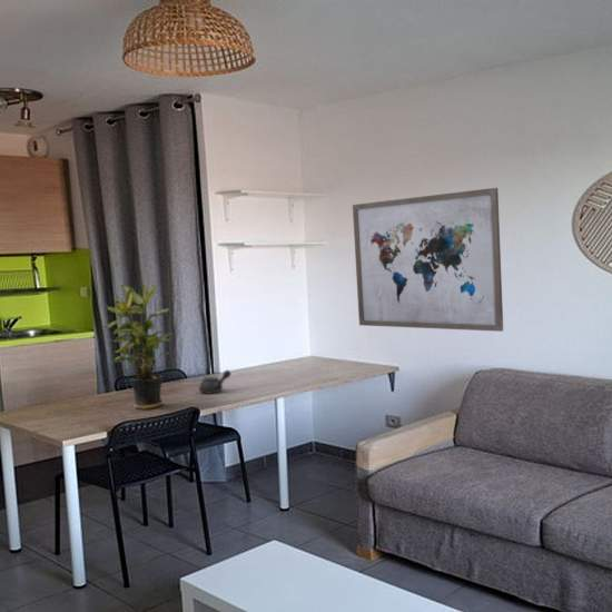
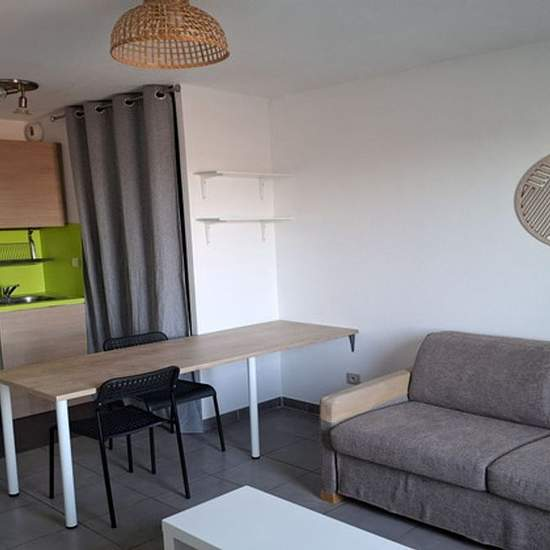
- teapot [198,369,231,395]
- potted plant [101,284,174,411]
- wall art [352,187,504,333]
